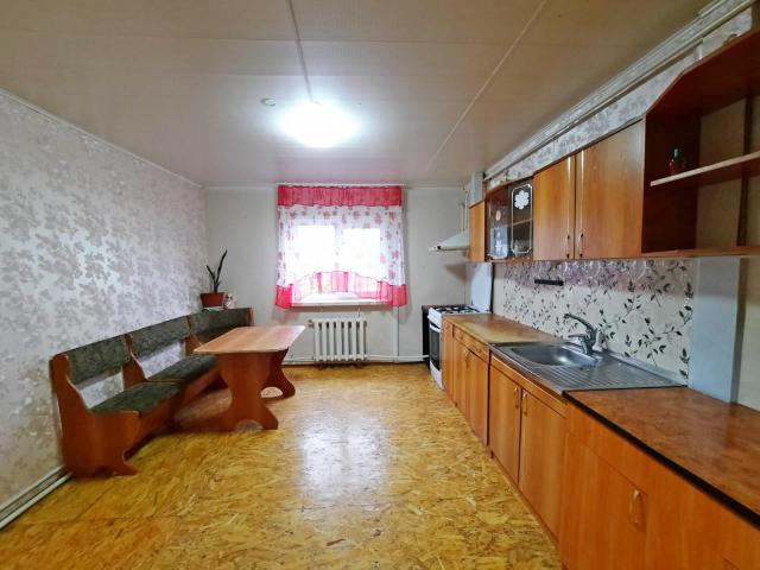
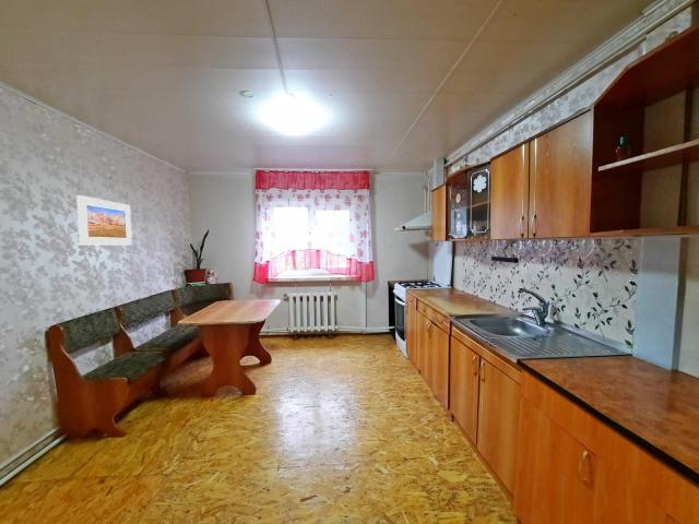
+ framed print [75,194,133,246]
